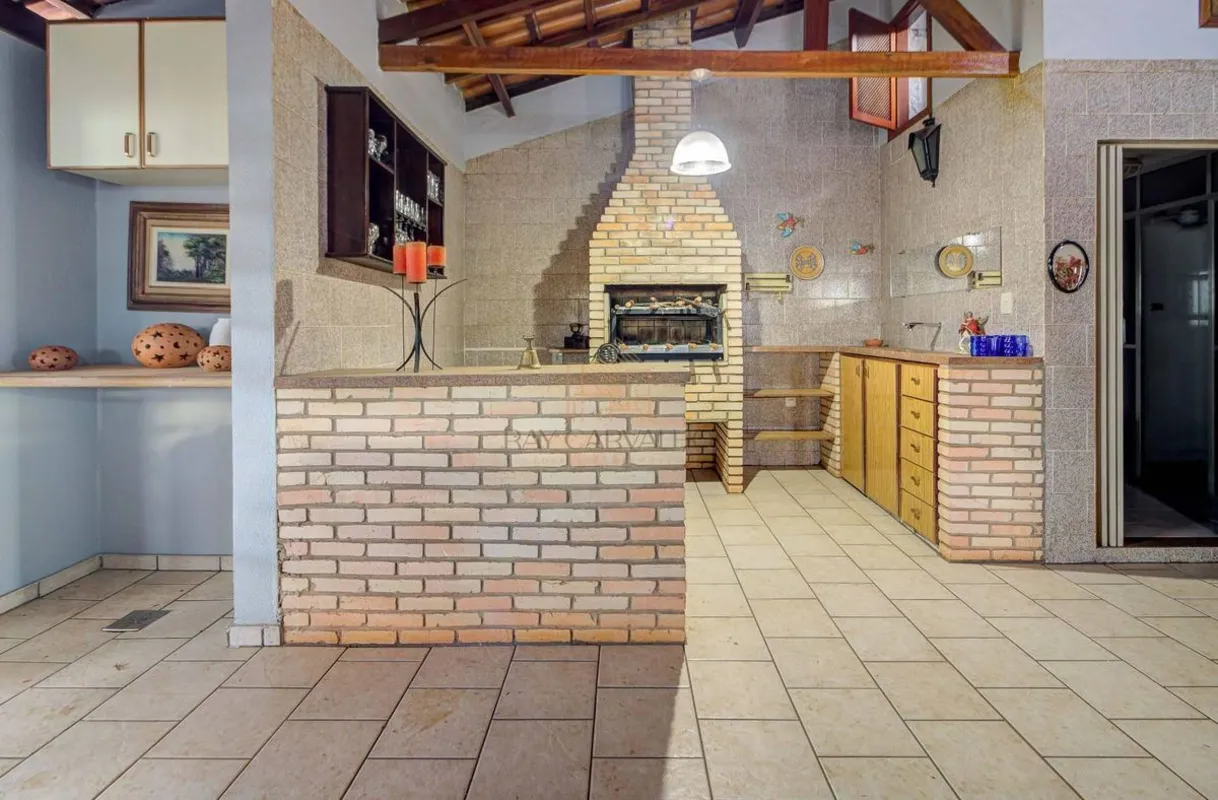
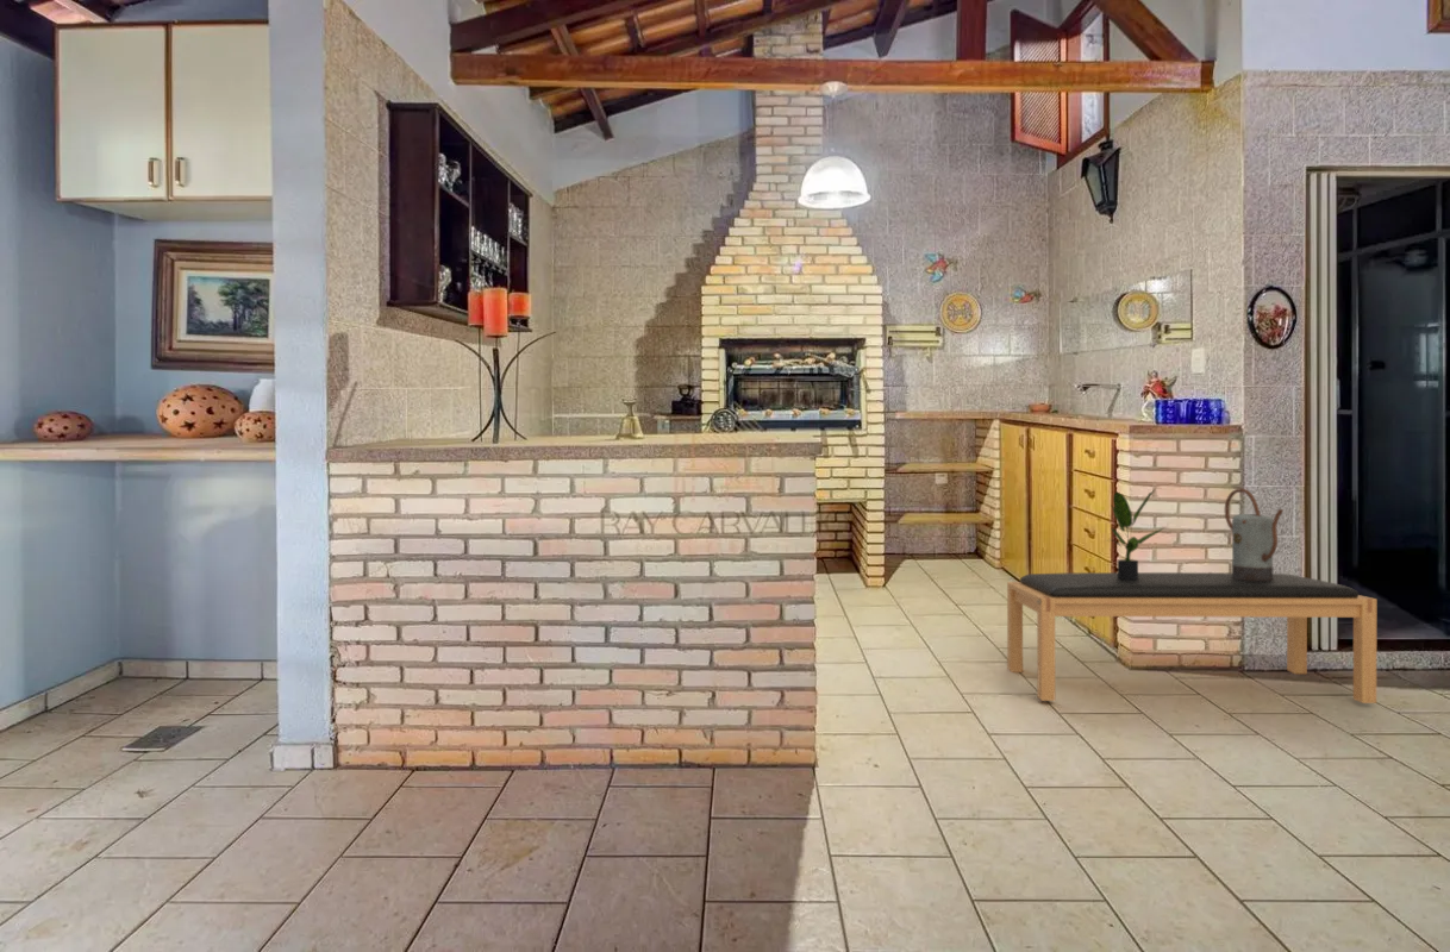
+ bench [1006,571,1377,704]
+ potted plant [1104,488,1164,580]
+ watering can [1224,487,1285,581]
